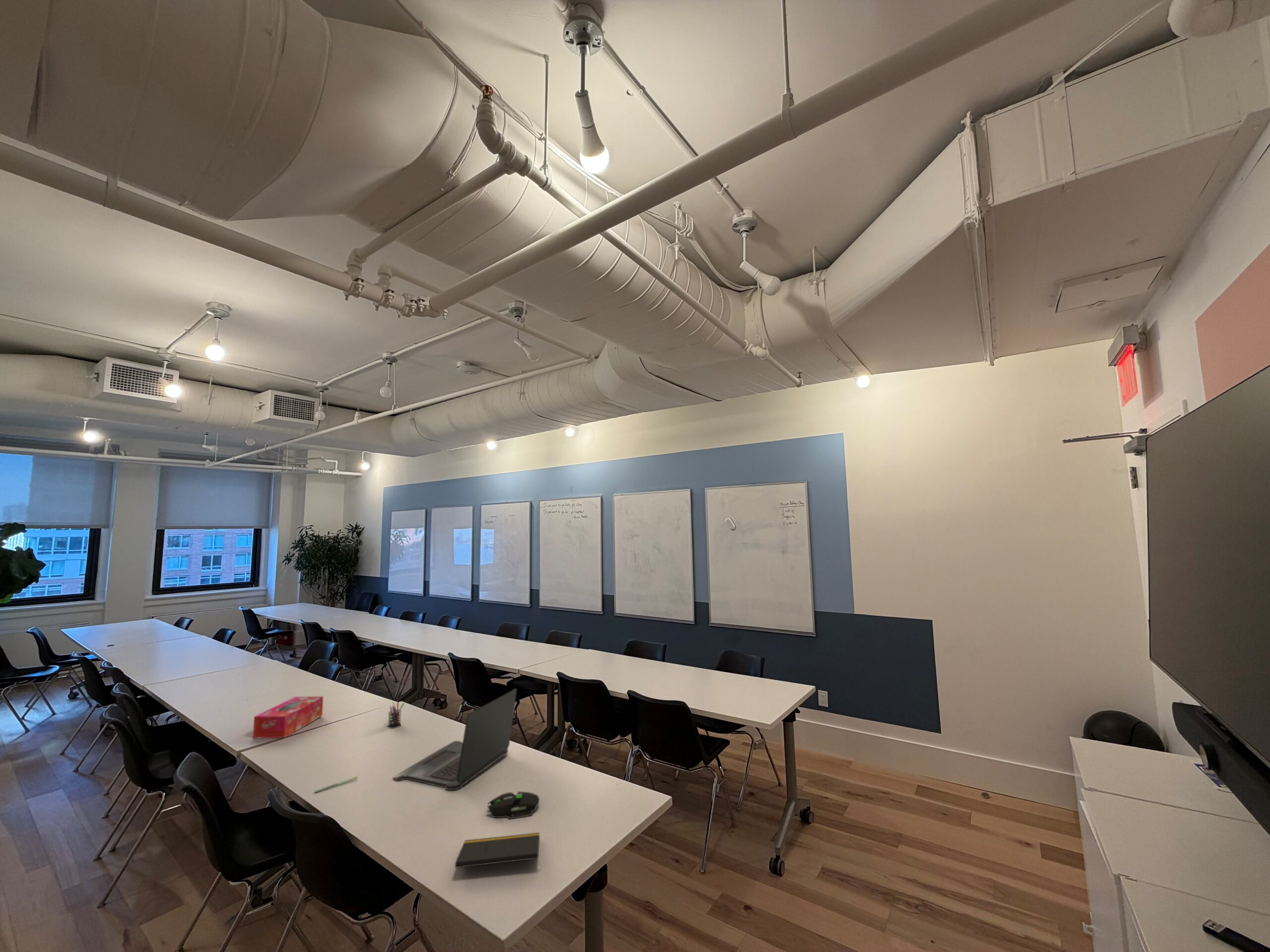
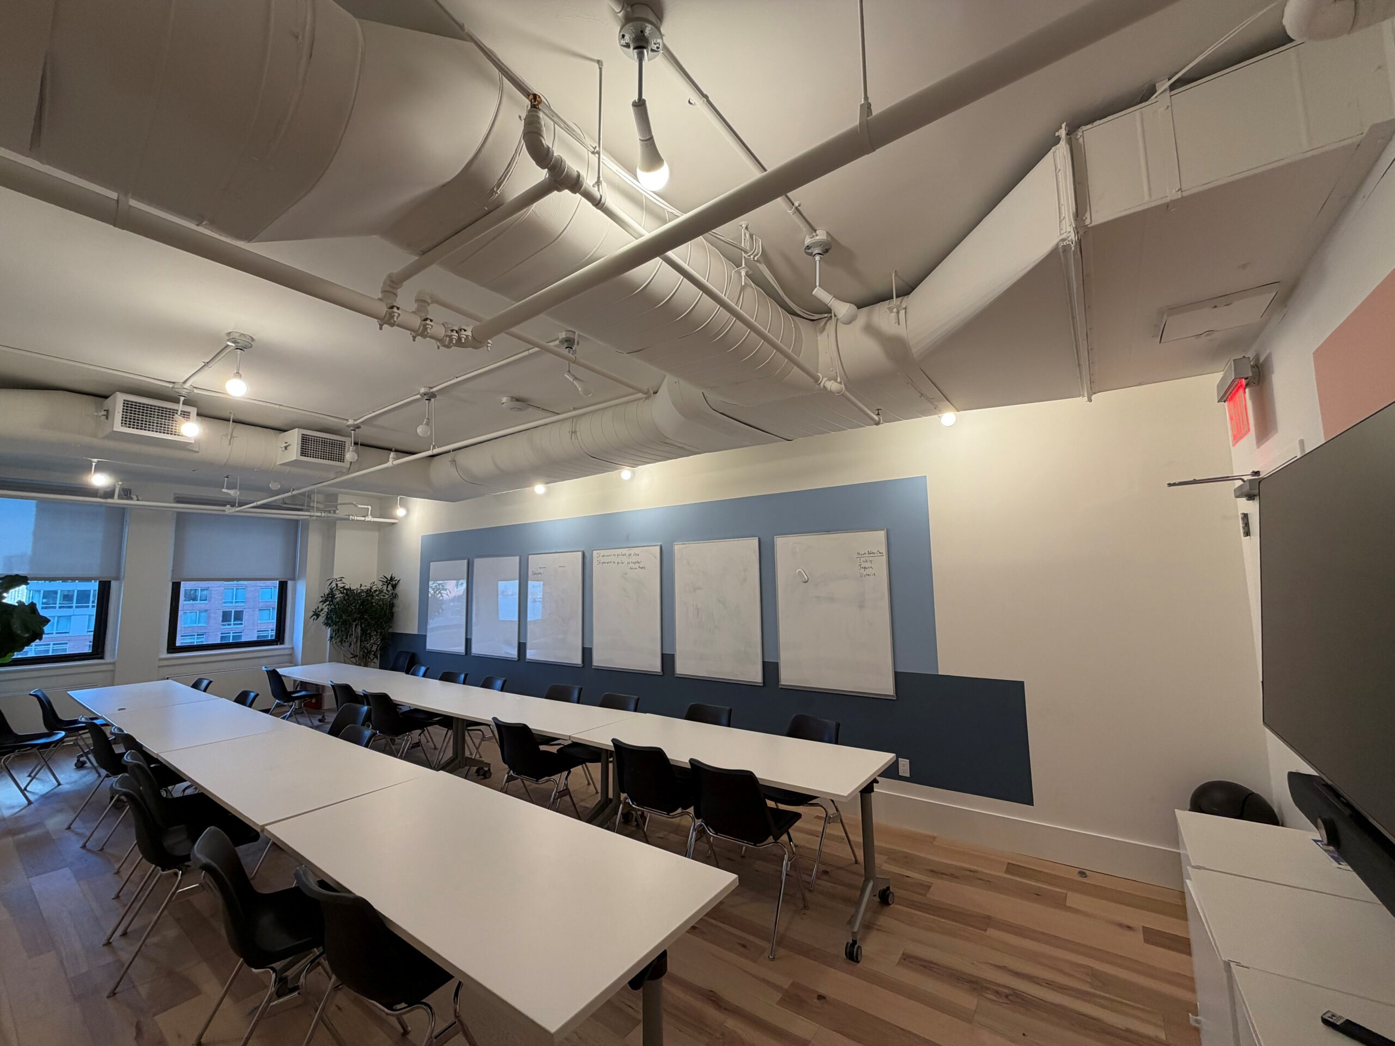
- notepad [454,832,541,870]
- tissue box [253,696,324,739]
- pen holder [387,701,405,729]
- pen [314,776,358,793]
- laptop [392,688,517,791]
- mouse [487,791,540,820]
